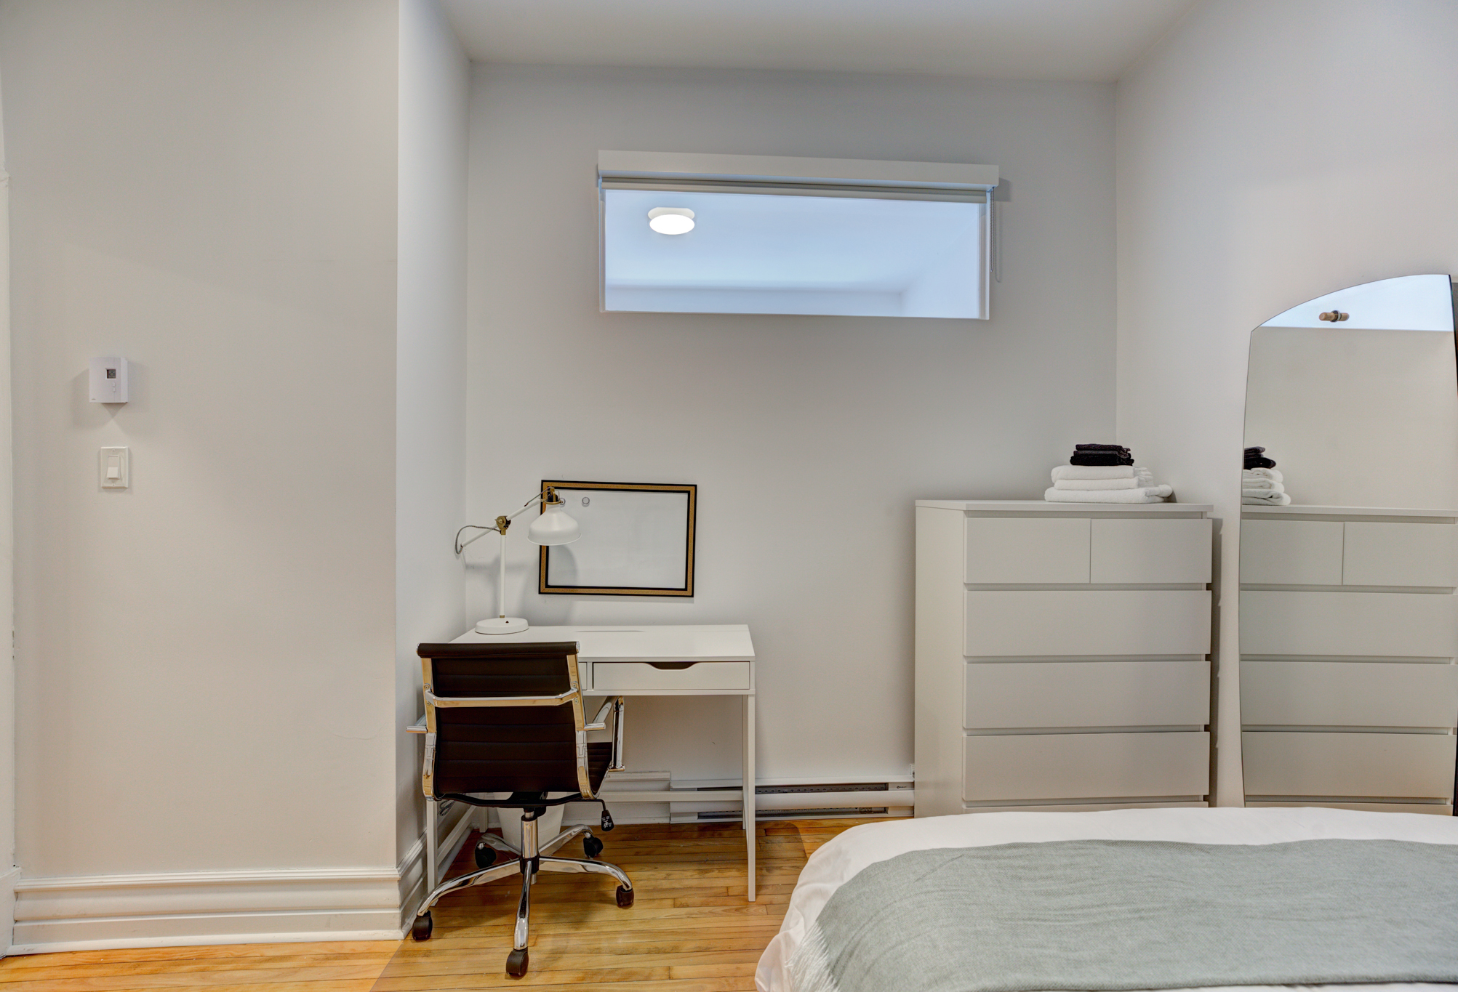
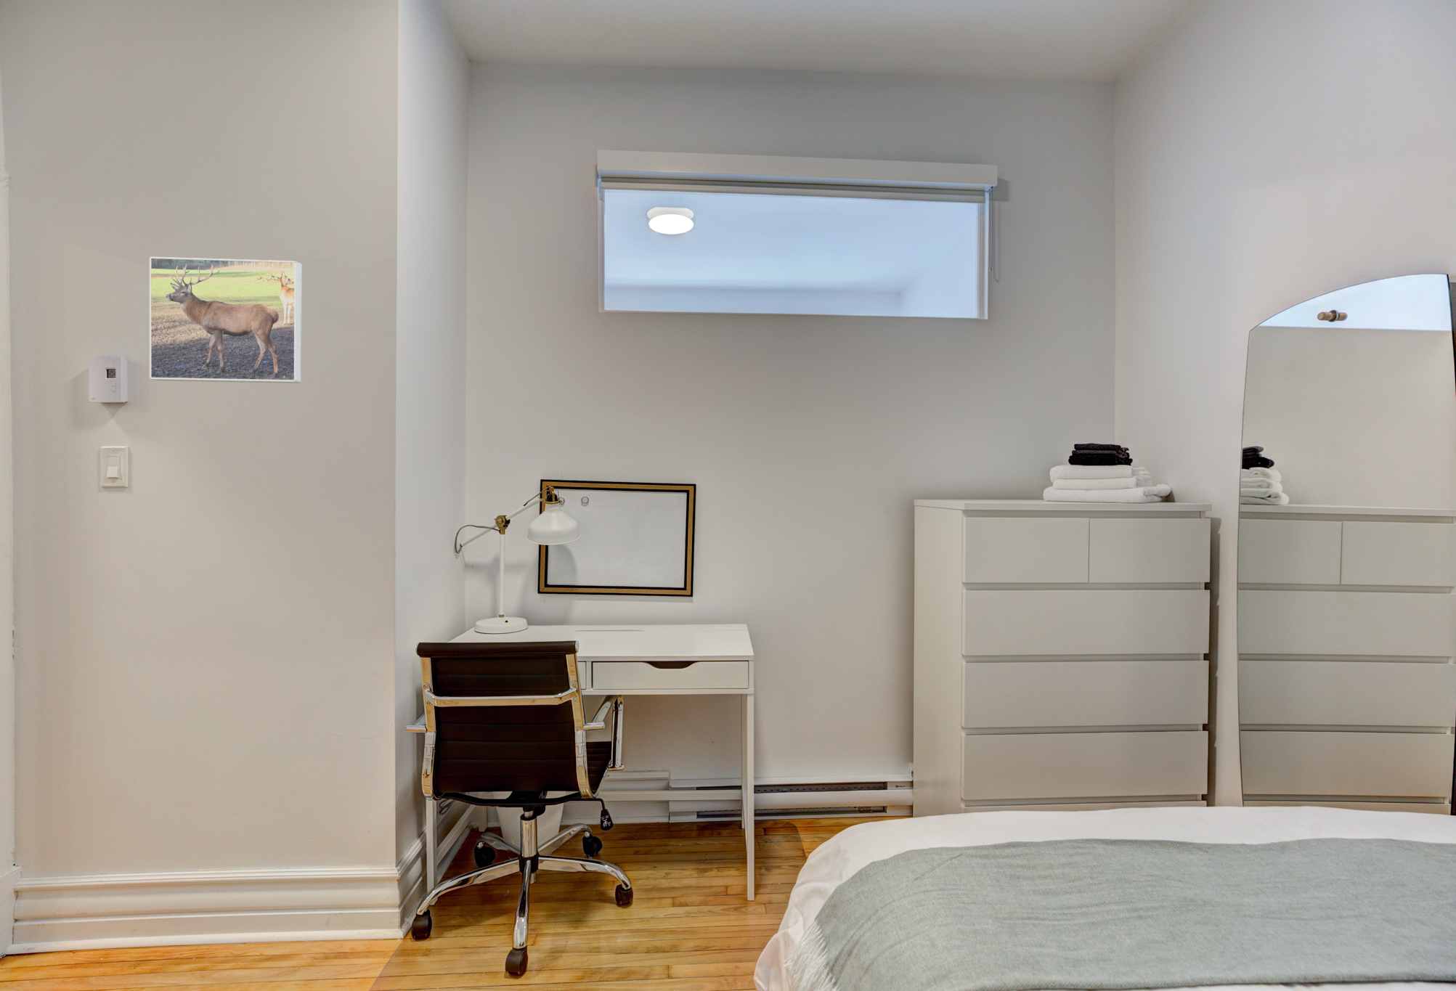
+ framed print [149,257,302,384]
